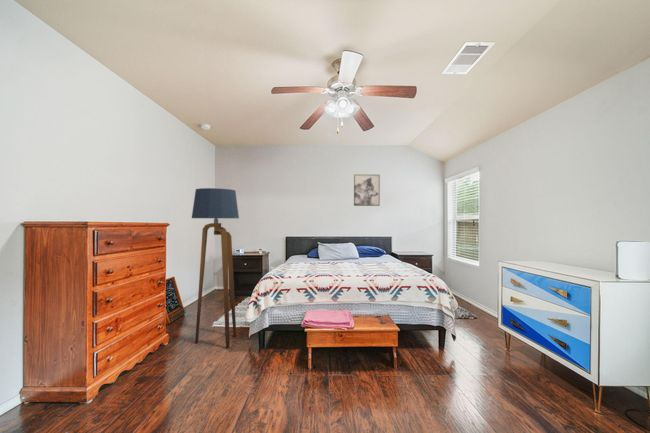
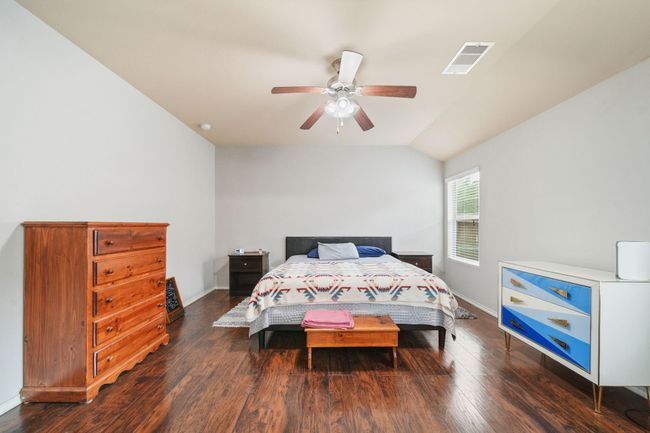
- floor lamp [191,187,240,350]
- wall art [353,174,381,207]
